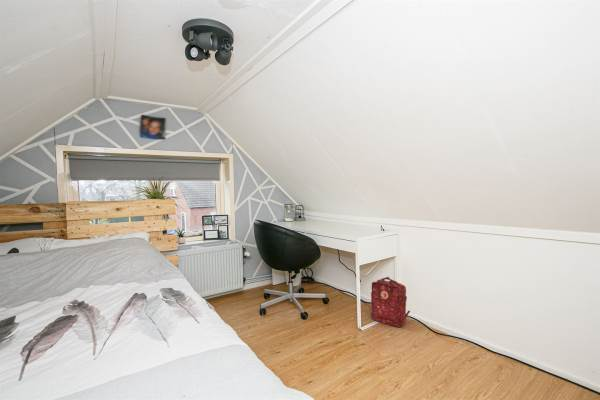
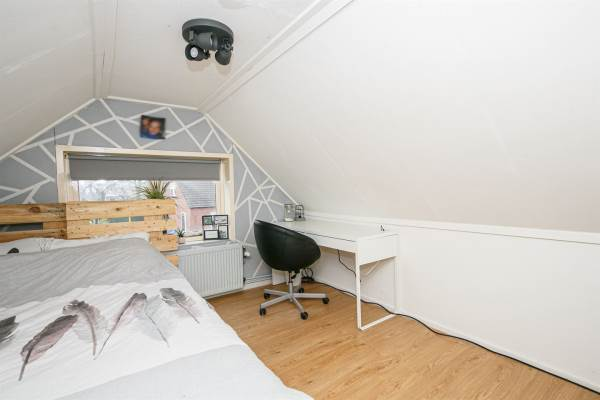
- backpack [370,276,411,328]
